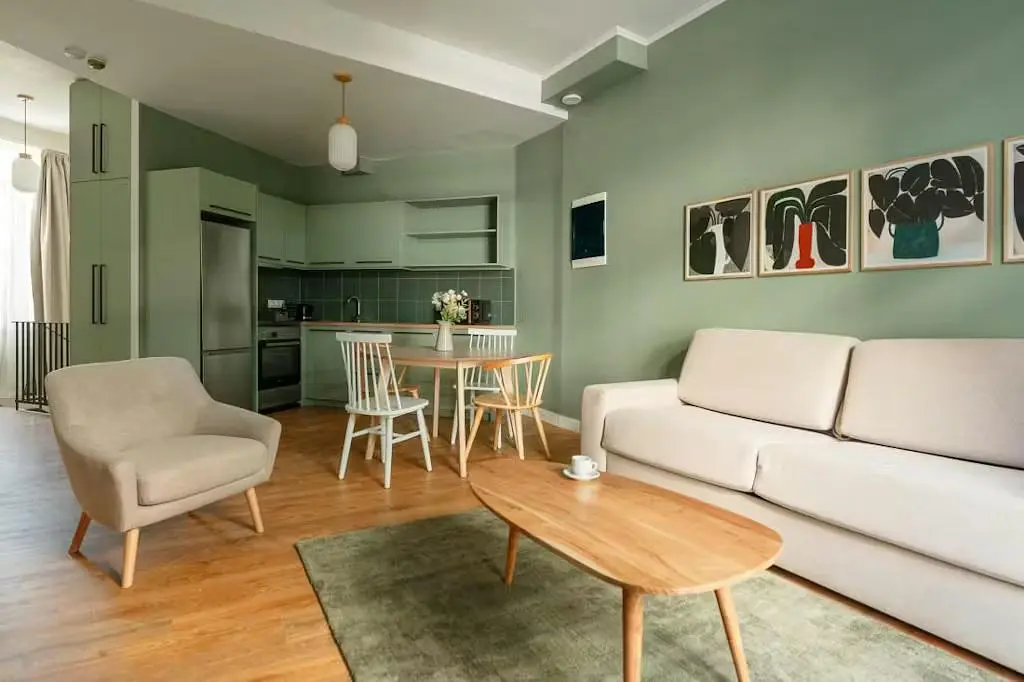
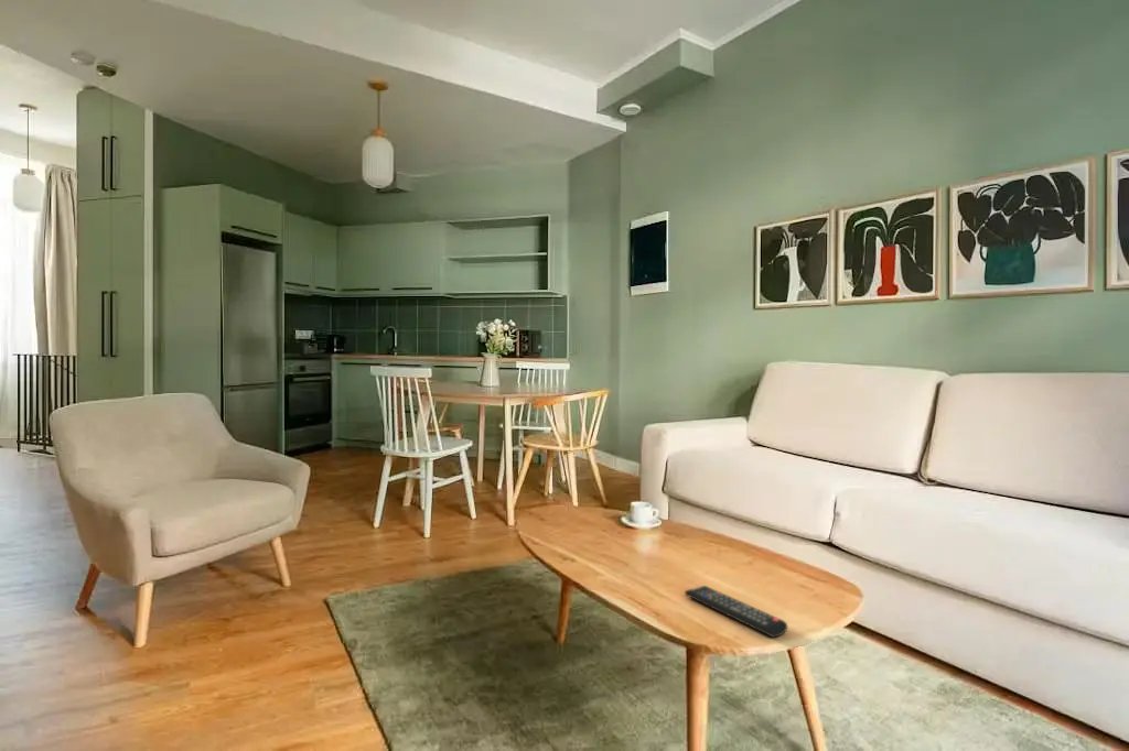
+ remote control [684,585,788,639]
